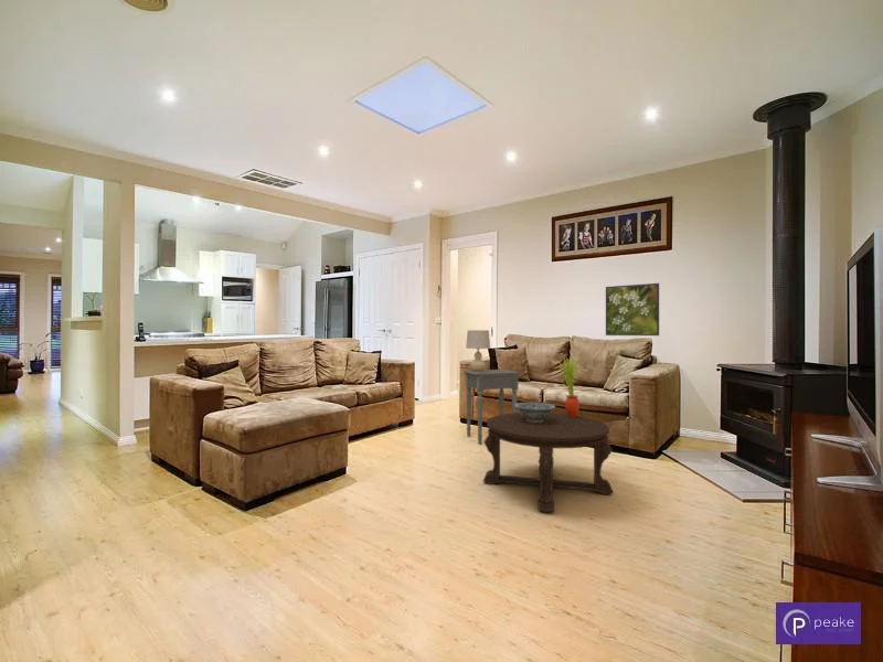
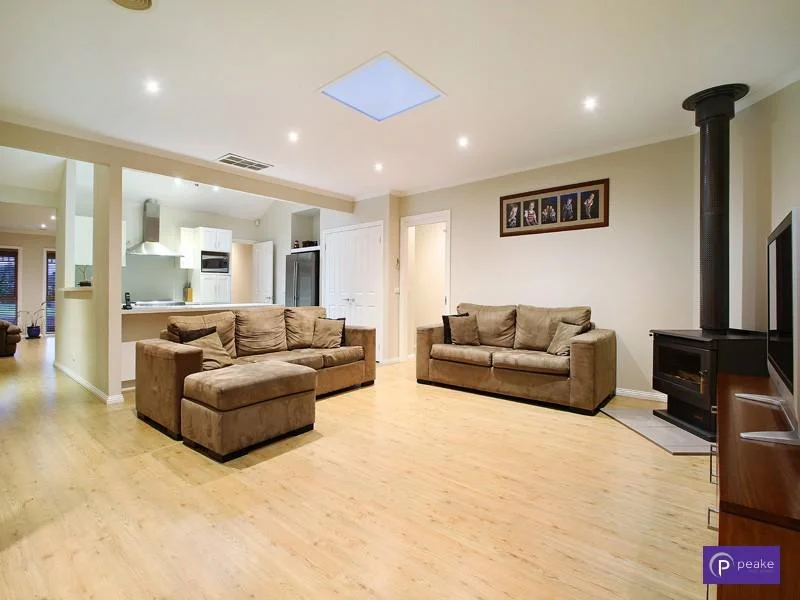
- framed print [605,282,660,337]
- table lamp [465,329,491,372]
- side table [461,369,521,445]
- coffee table [482,412,614,513]
- decorative bowl [514,402,556,423]
- potted plant [557,354,581,417]
